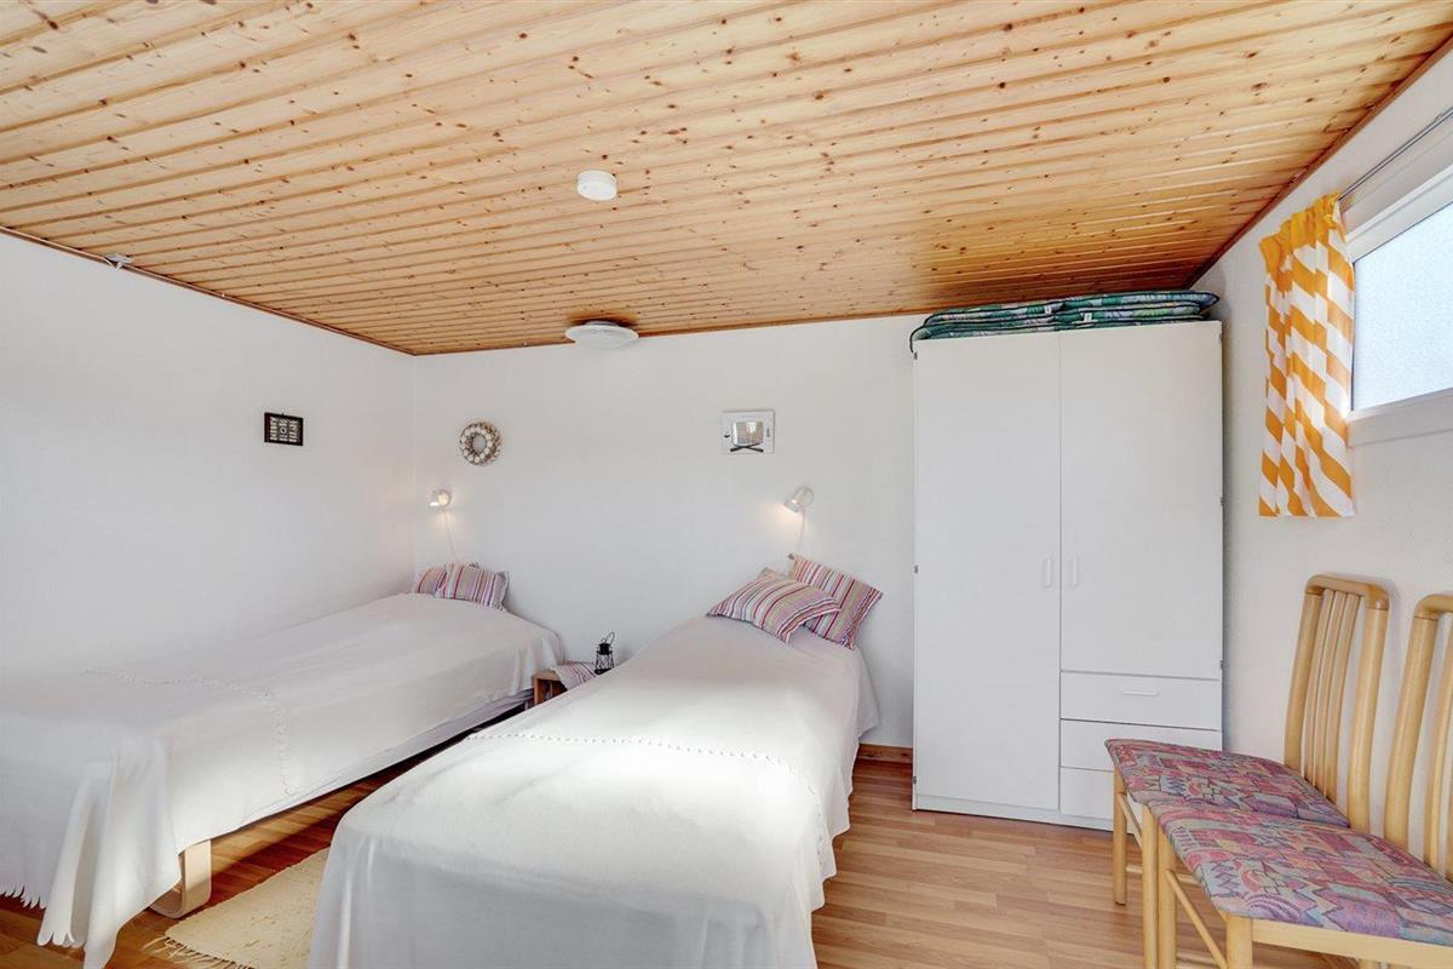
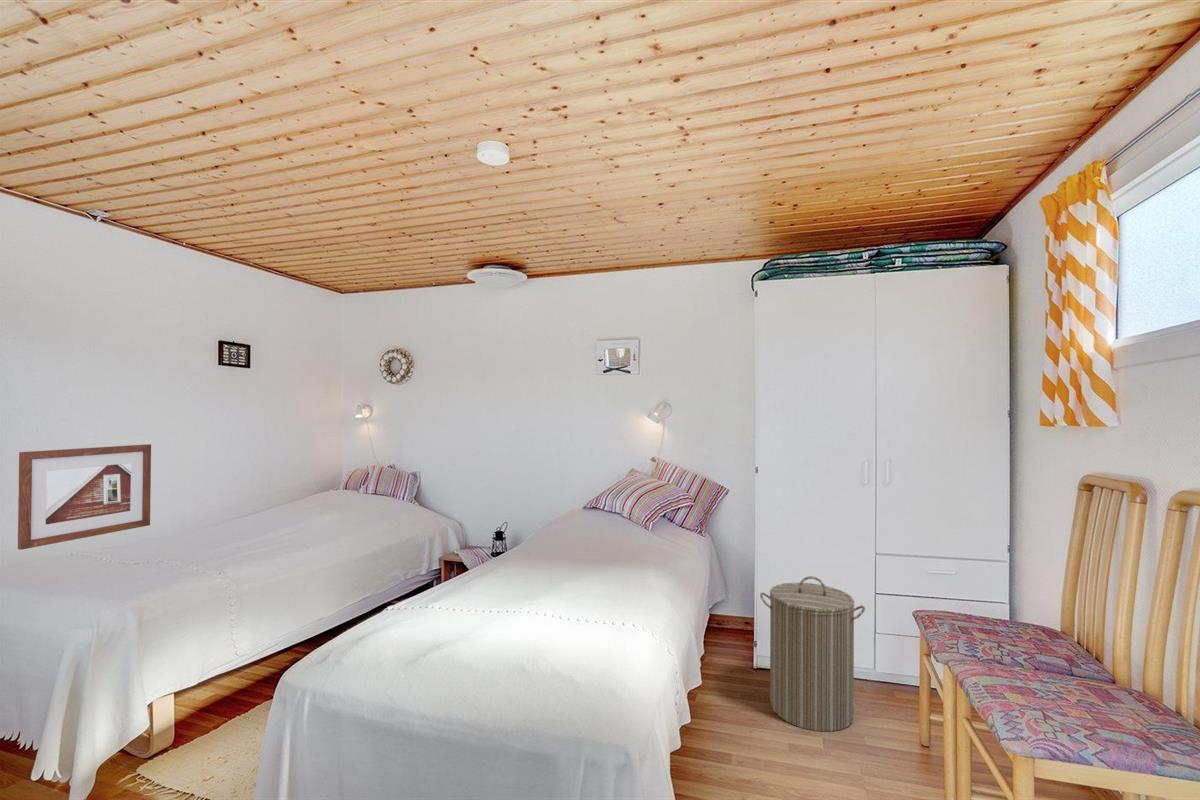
+ laundry hamper [759,575,866,733]
+ picture frame [17,443,152,551]
